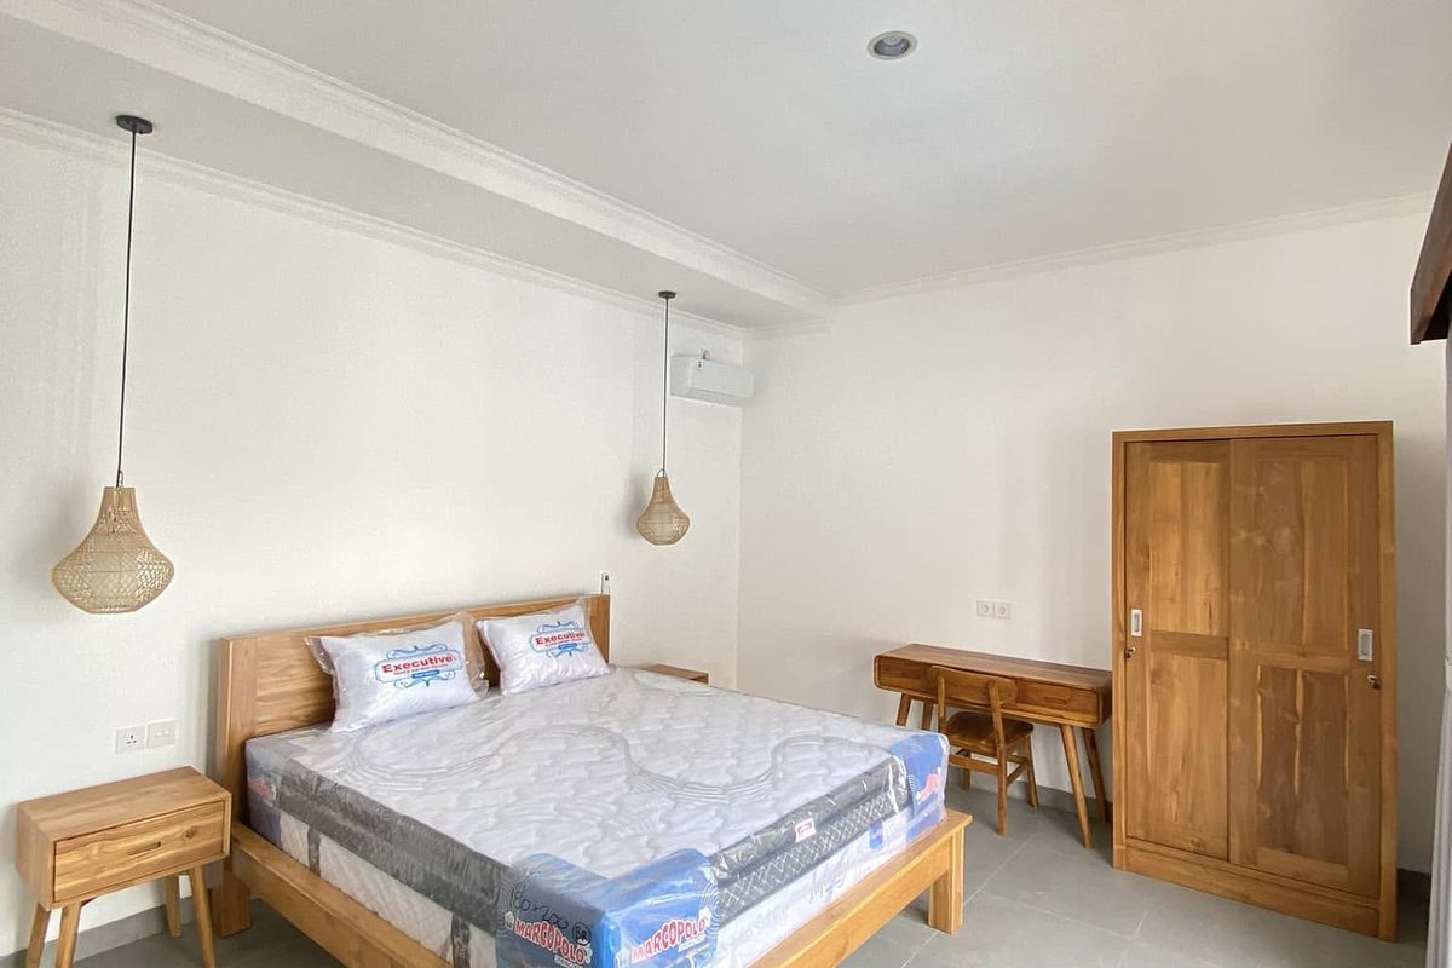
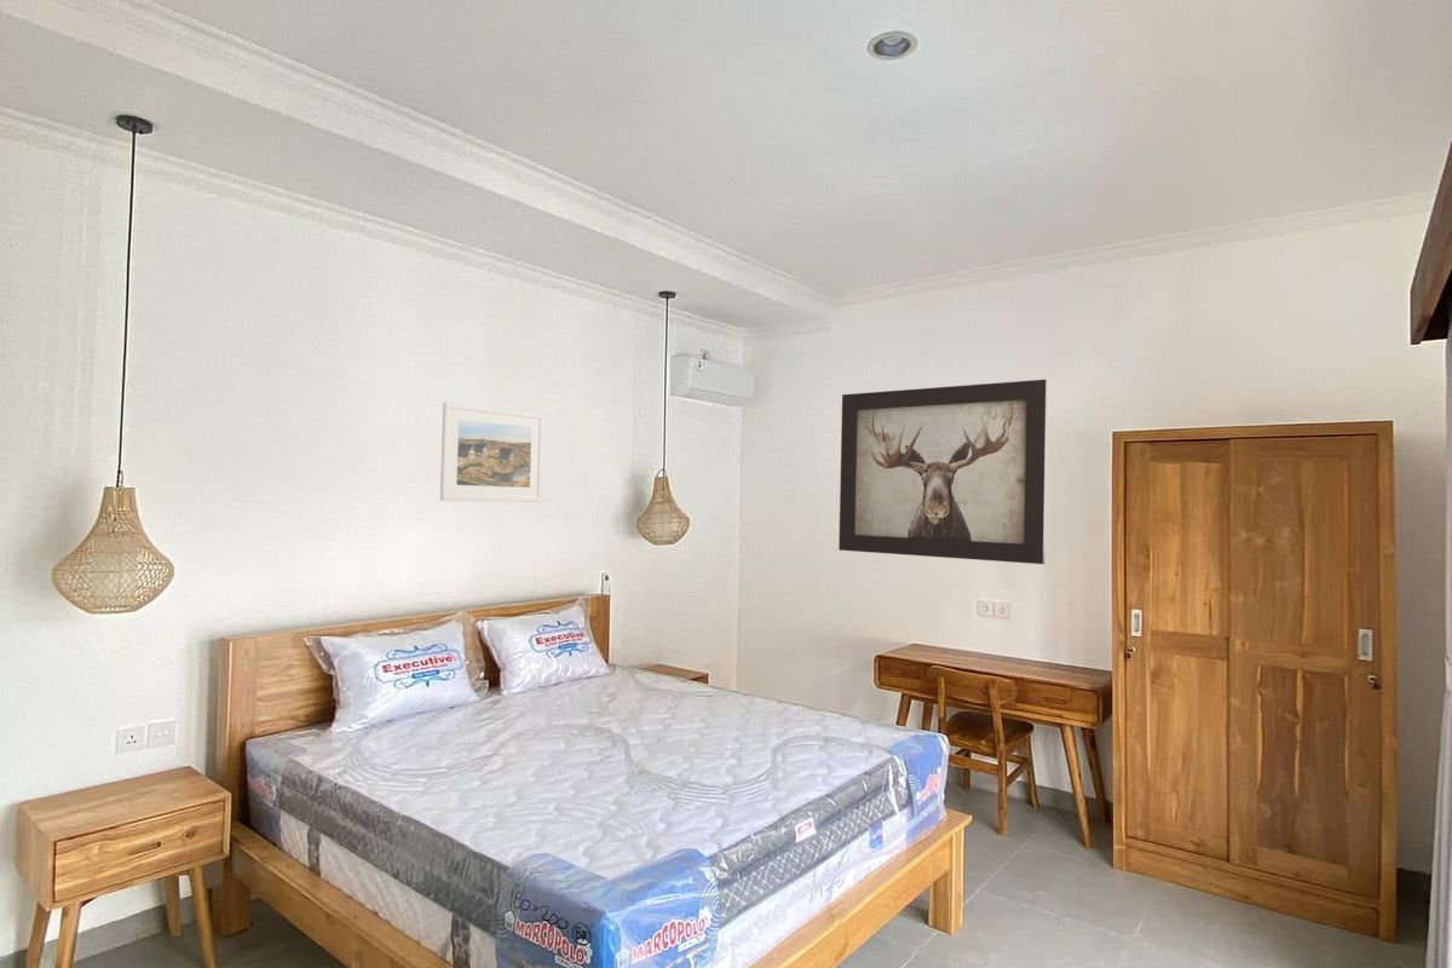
+ wall art [837,379,1049,565]
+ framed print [439,401,546,503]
